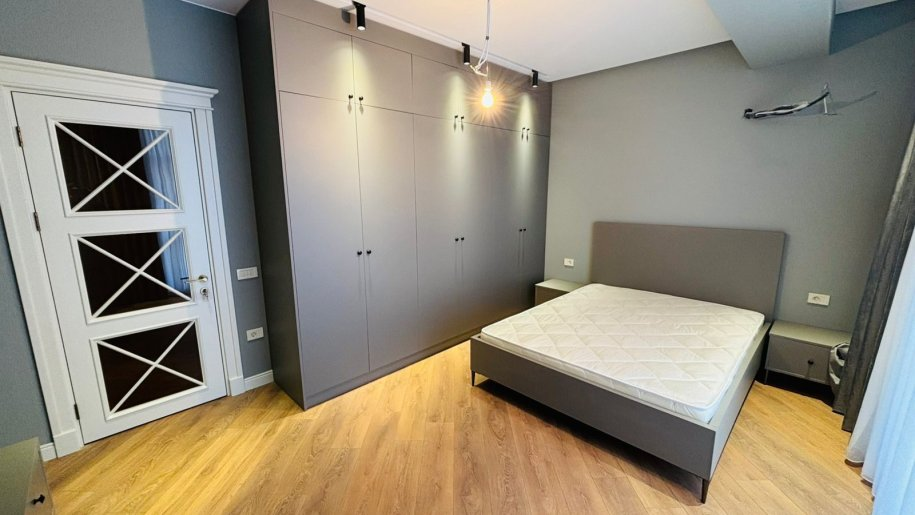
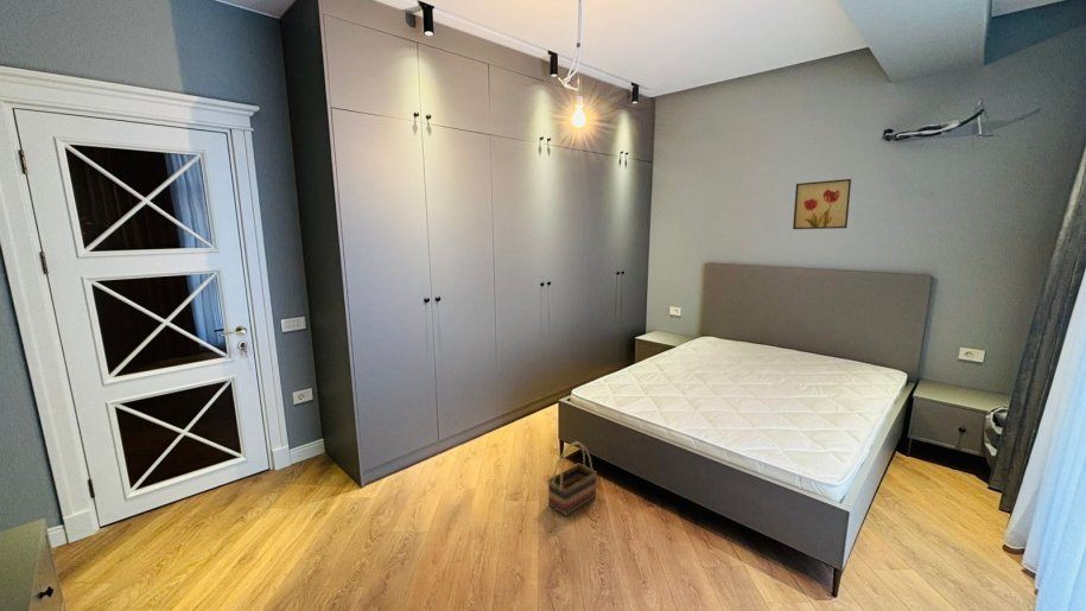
+ wall art [792,178,852,230]
+ basket [546,440,598,517]
